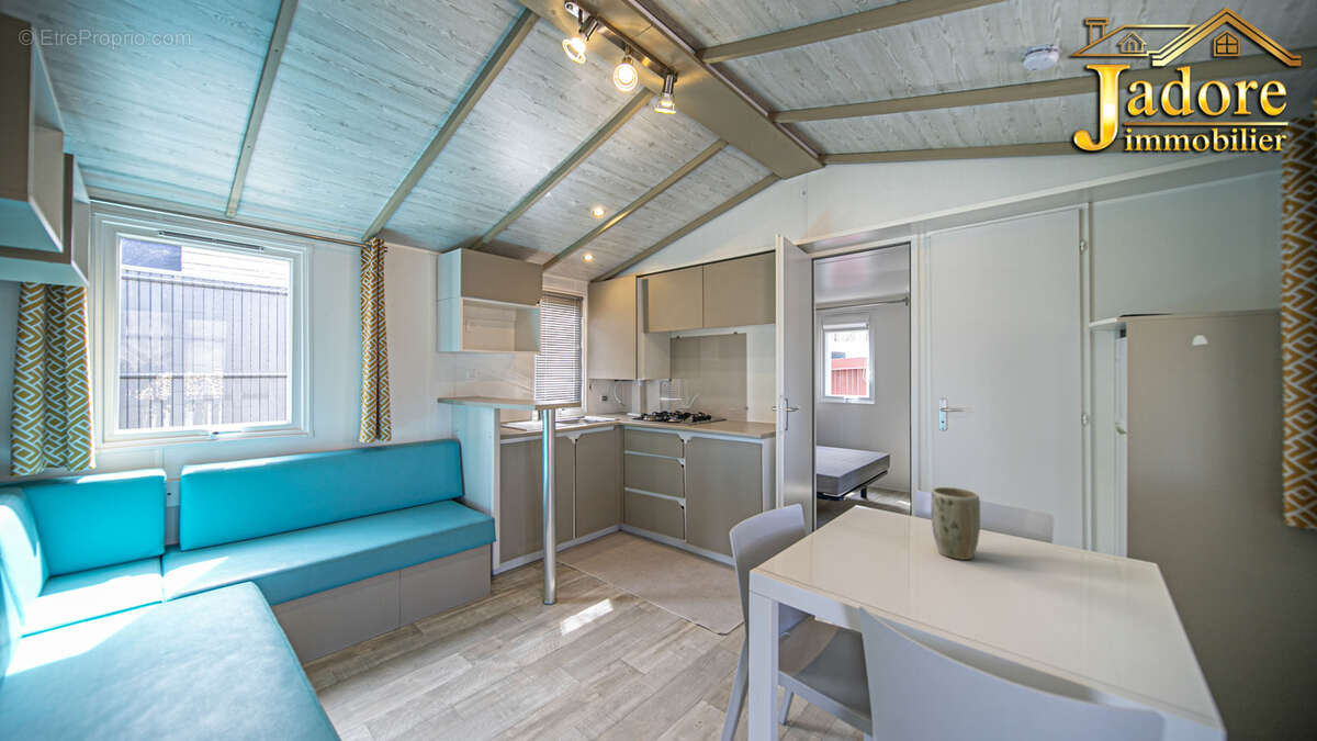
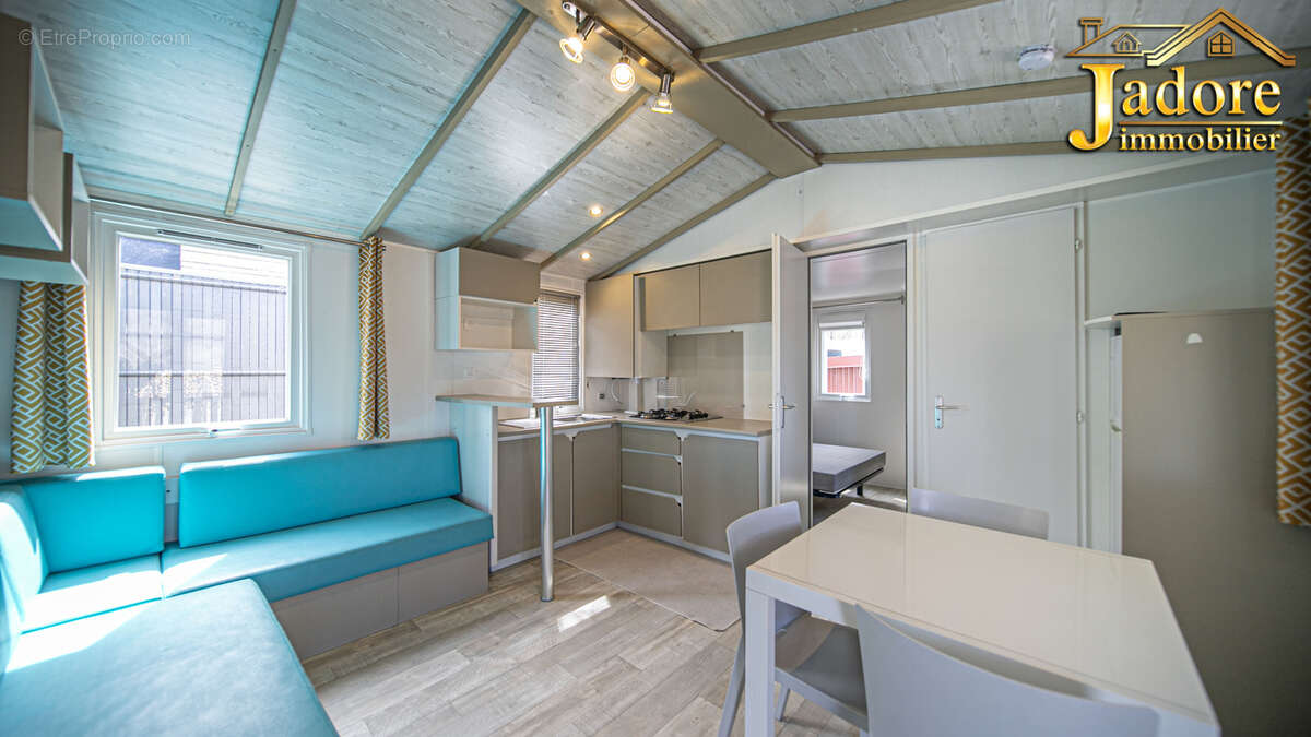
- plant pot [930,486,981,561]
